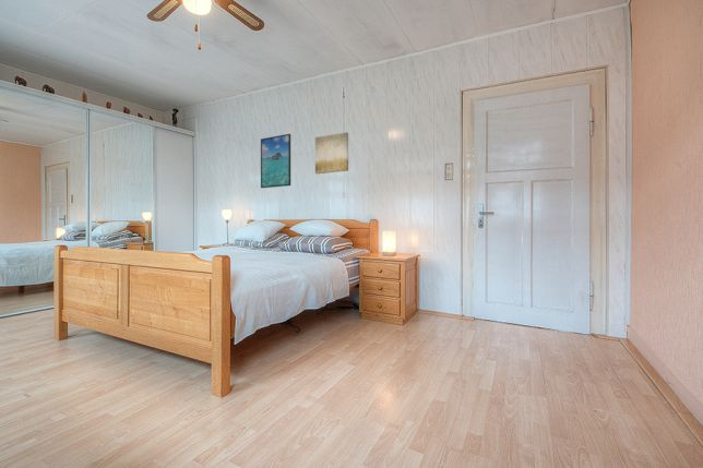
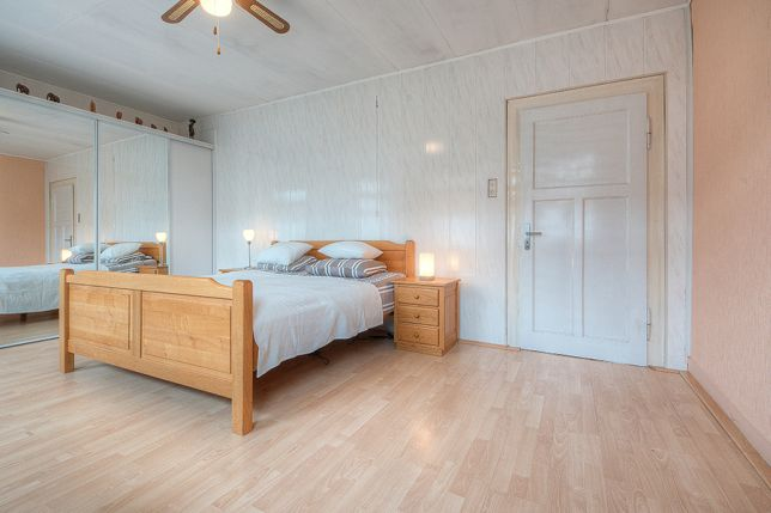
- wall art [314,131,349,175]
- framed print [260,133,291,189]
